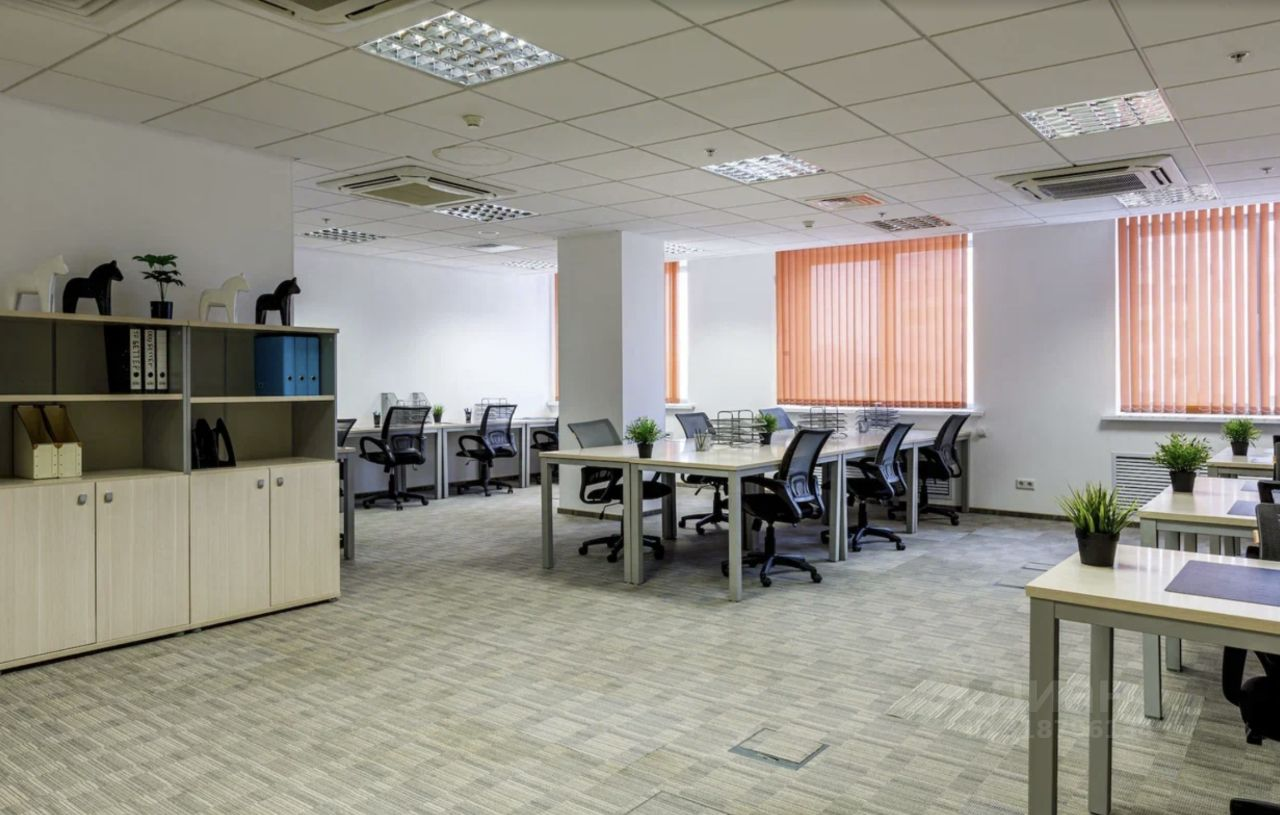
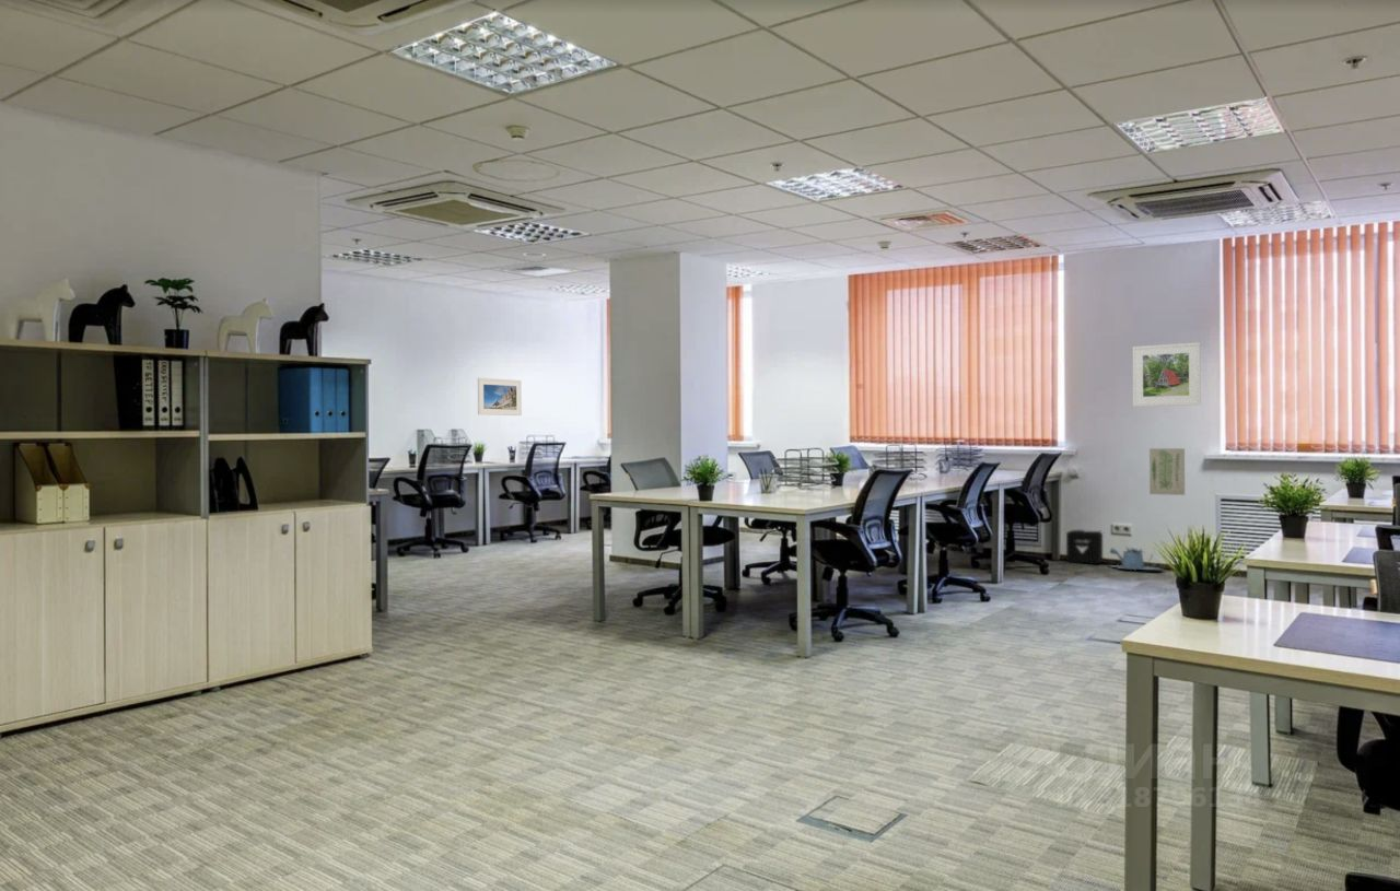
+ wall art [1148,447,1186,496]
+ air purifier [1065,529,1106,565]
+ watering can [1108,546,1164,571]
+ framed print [477,377,523,417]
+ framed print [1132,341,1201,408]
